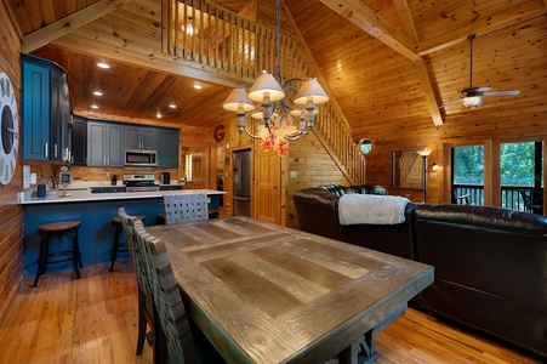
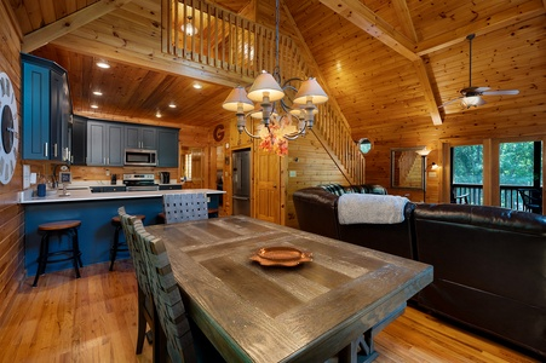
+ decorative bowl [247,244,314,267]
